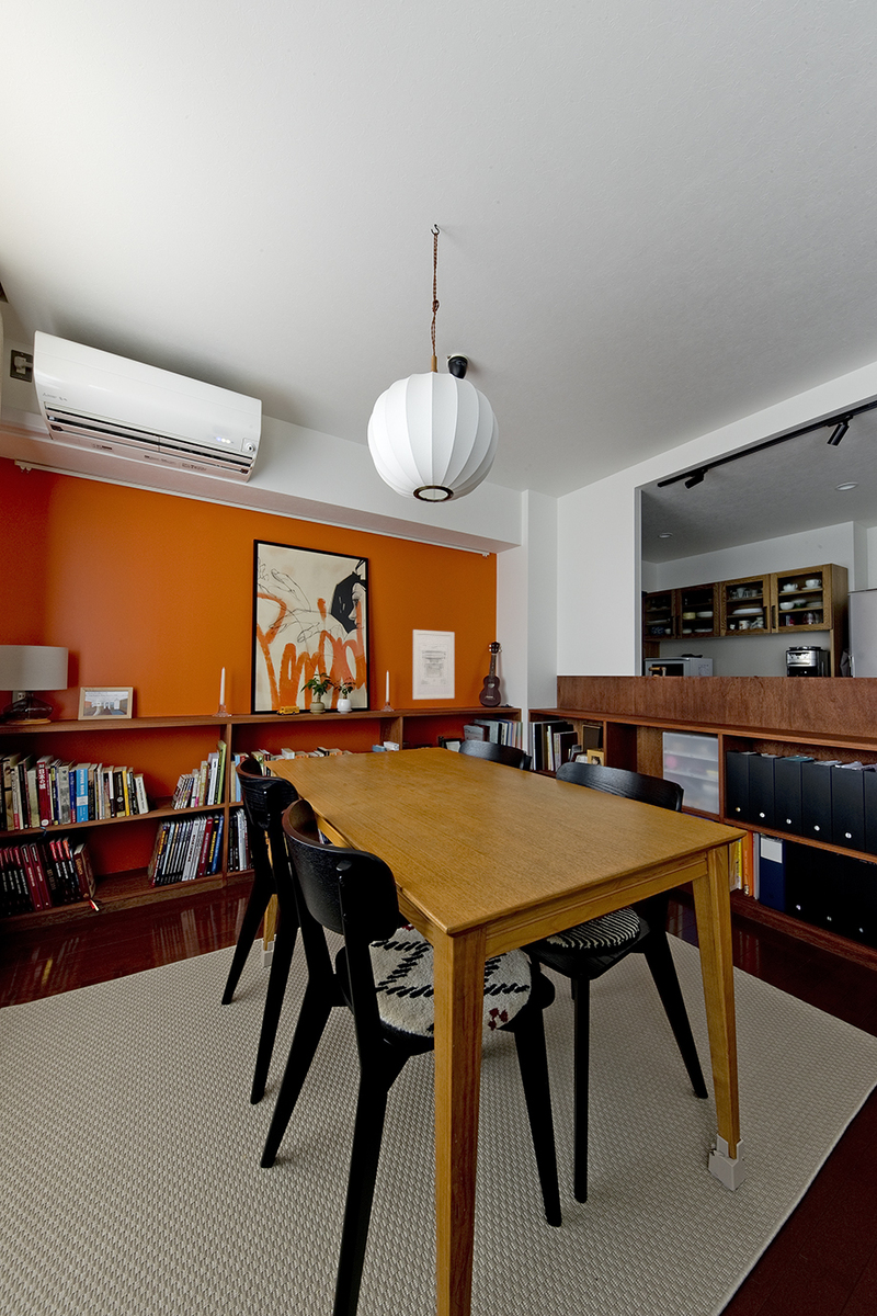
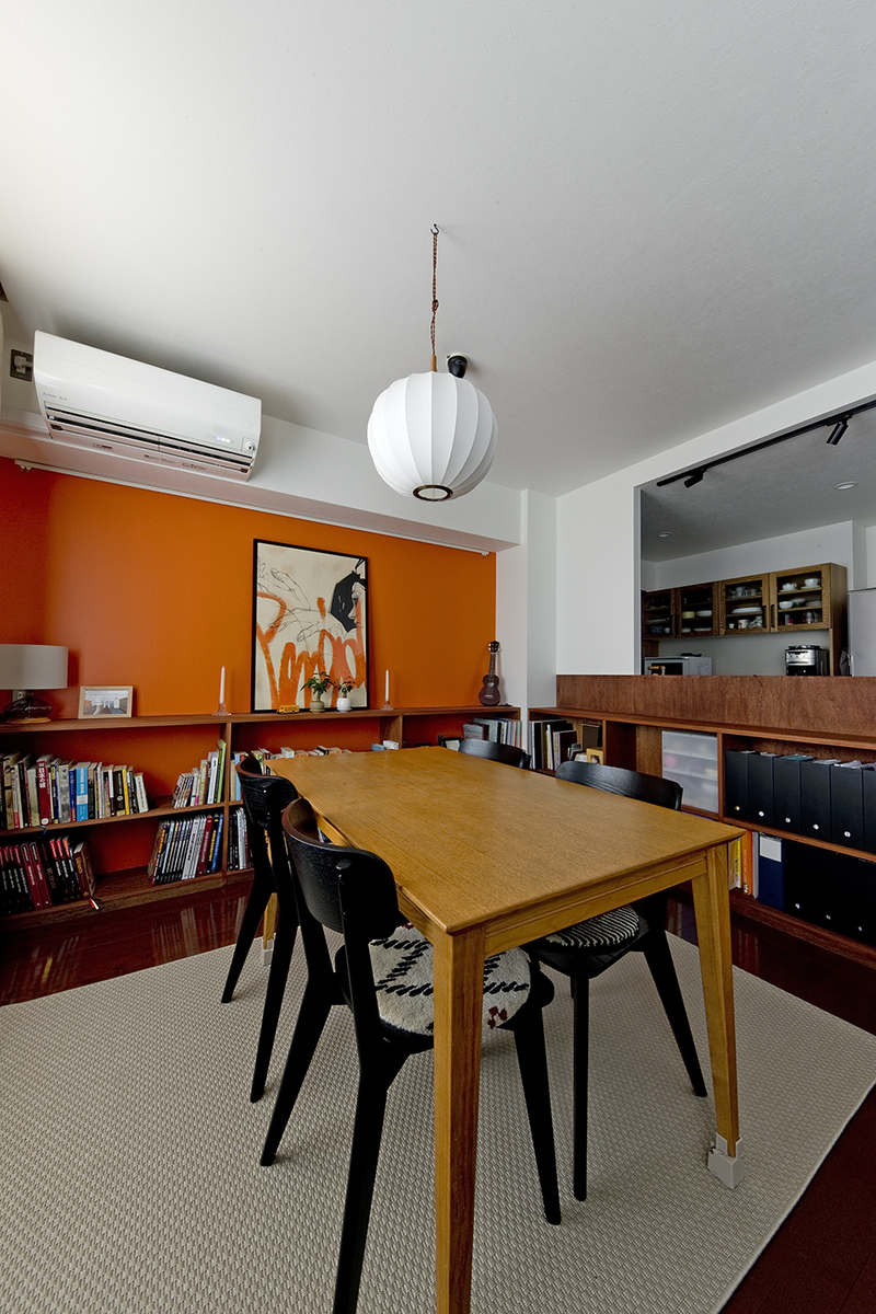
- wall art [412,628,455,701]
